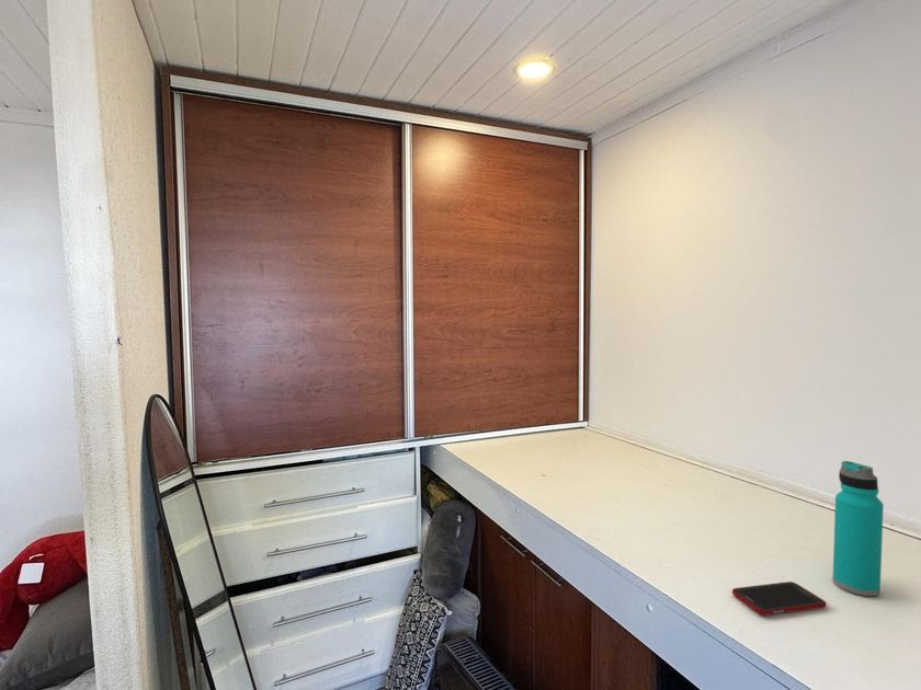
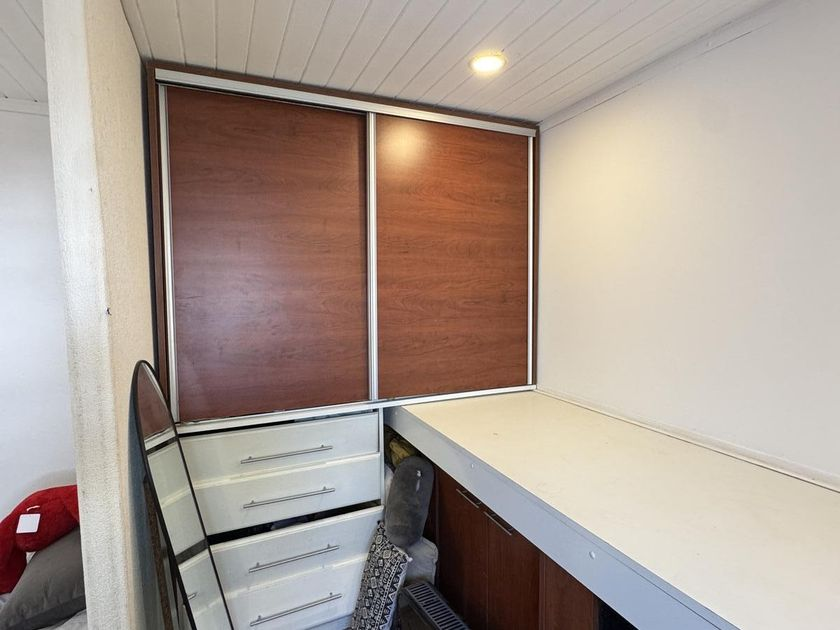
- cell phone [731,580,828,617]
- water bottle [831,460,885,597]
